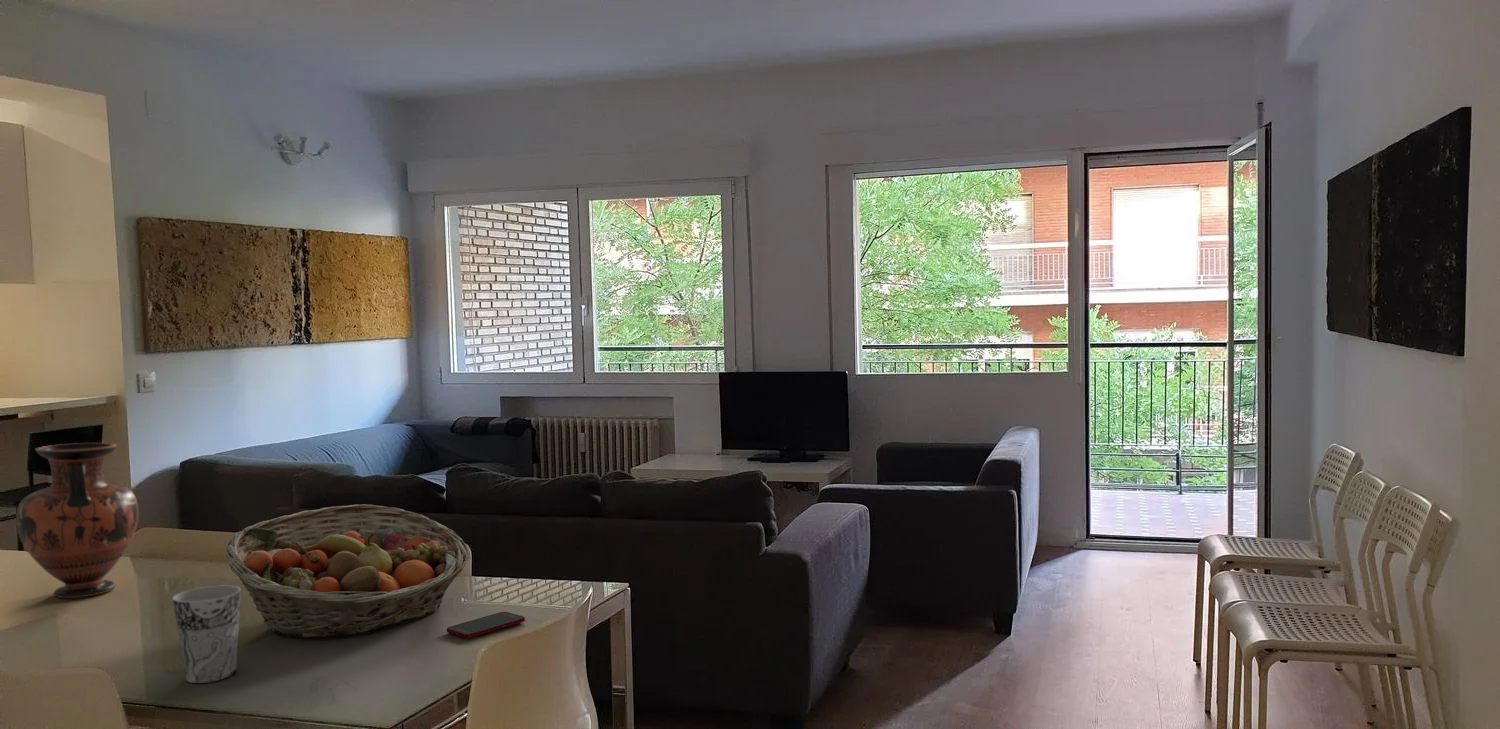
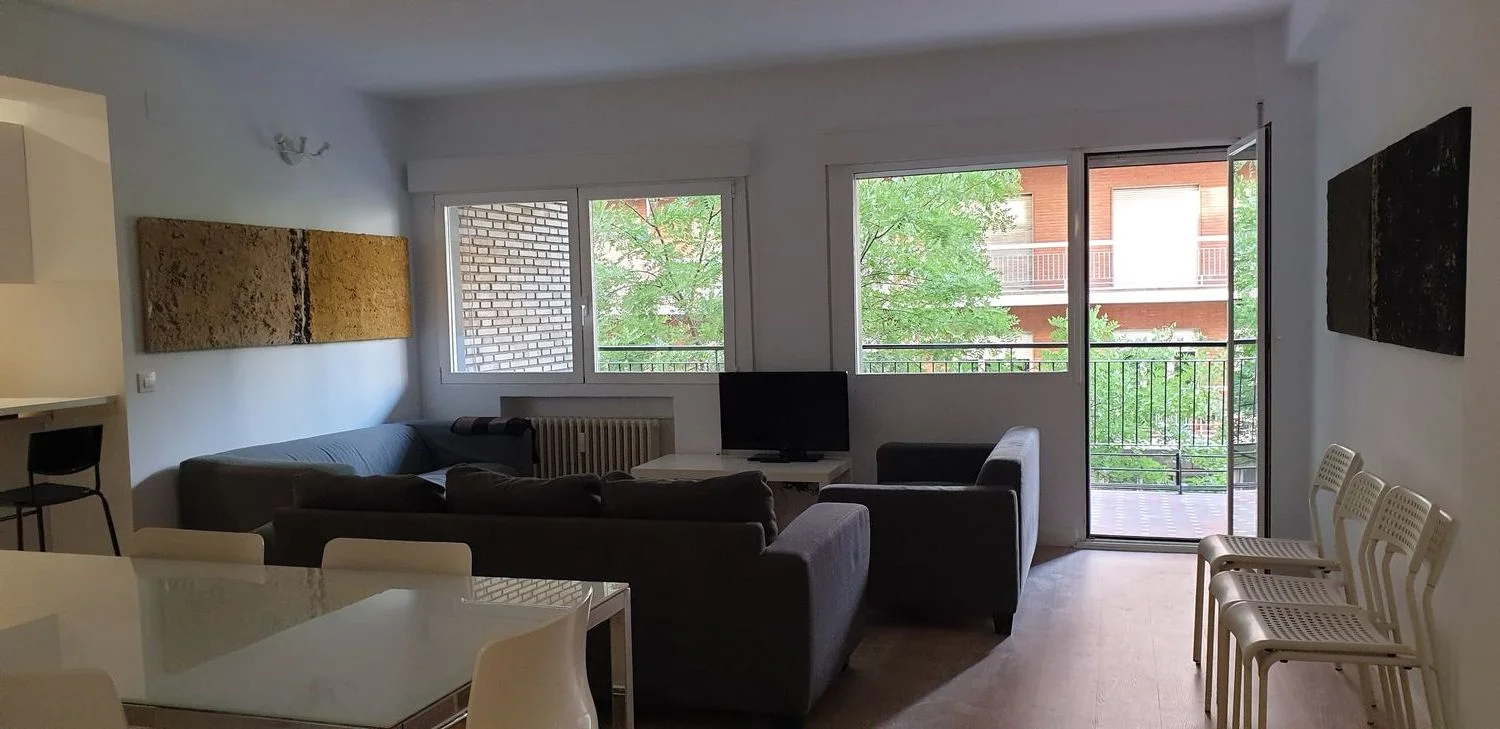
- vase [15,442,140,599]
- cell phone [446,611,526,639]
- fruit basket [223,504,470,640]
- cup [171,585,242,684]
